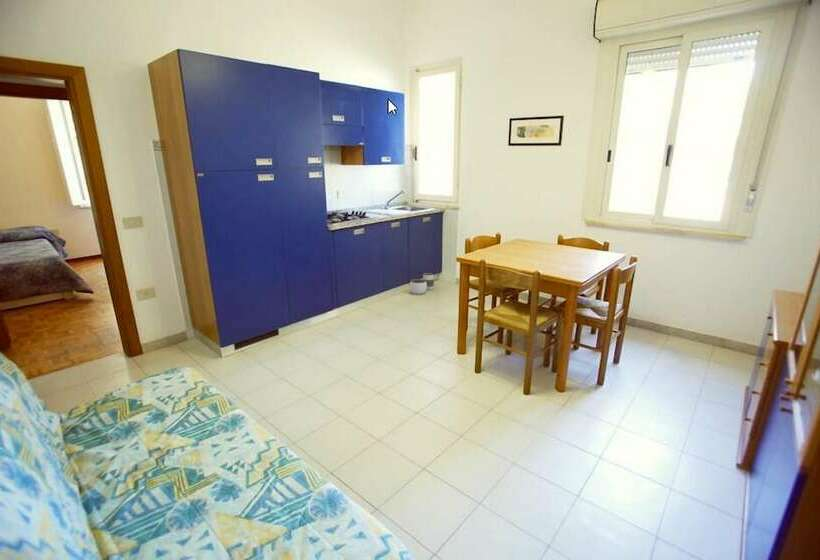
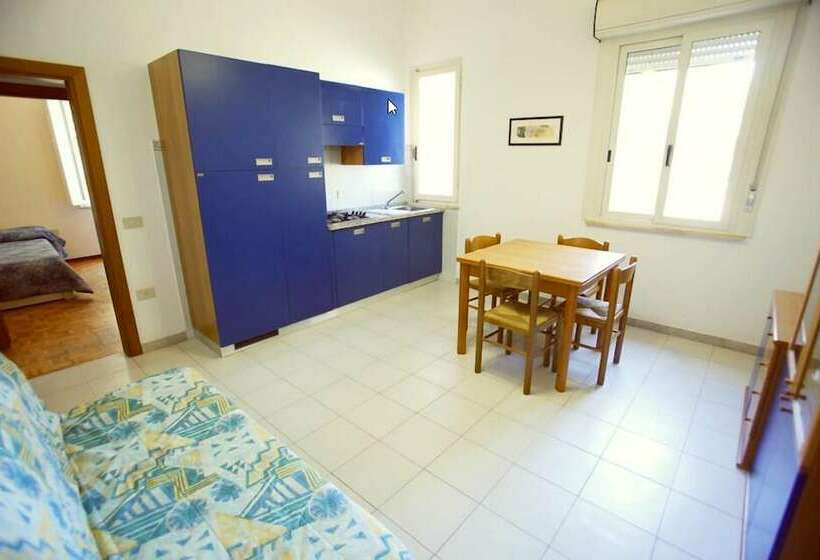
- waste basket [409,272,435,295]
